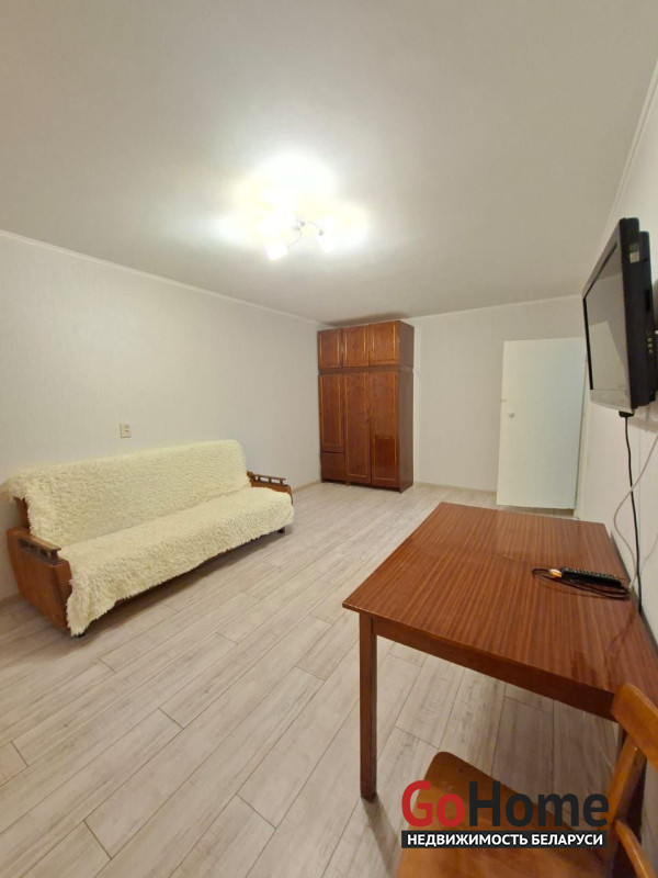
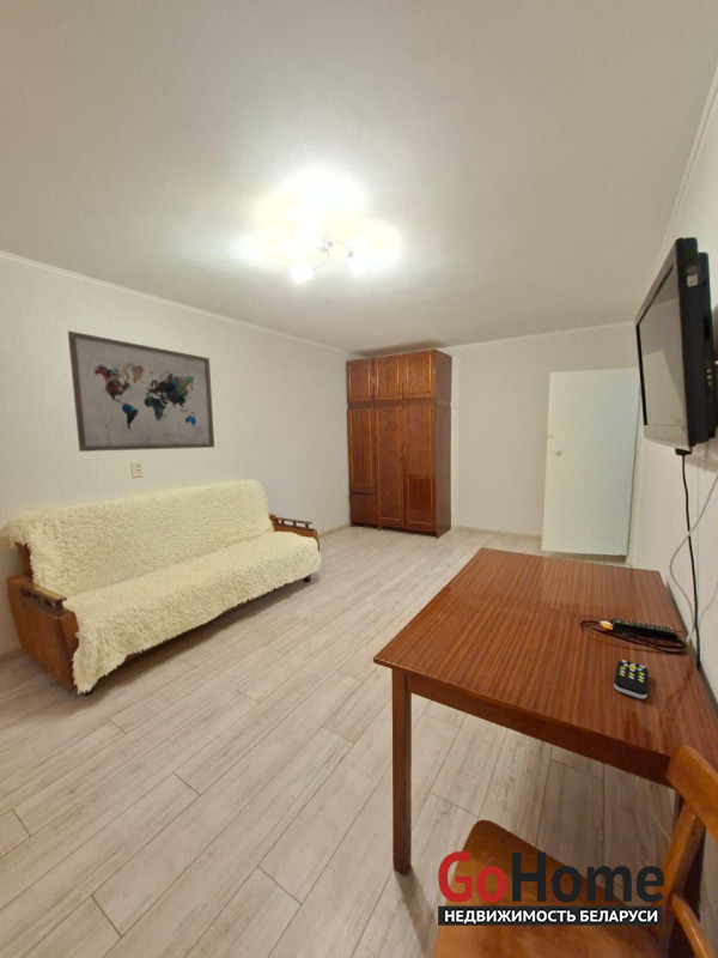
+ wall art [67,331,215,453]
+ remote control [613,659,650,699]
